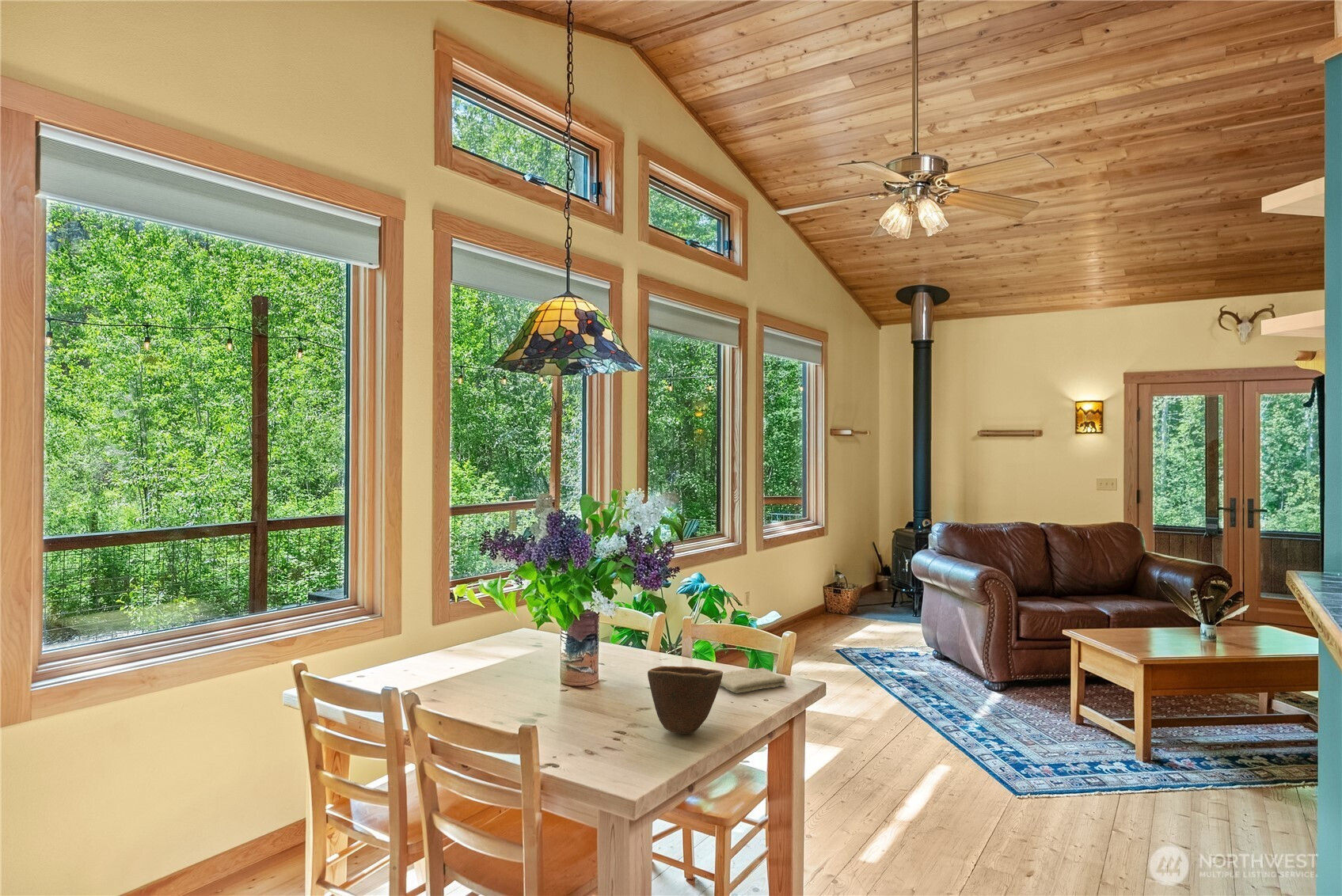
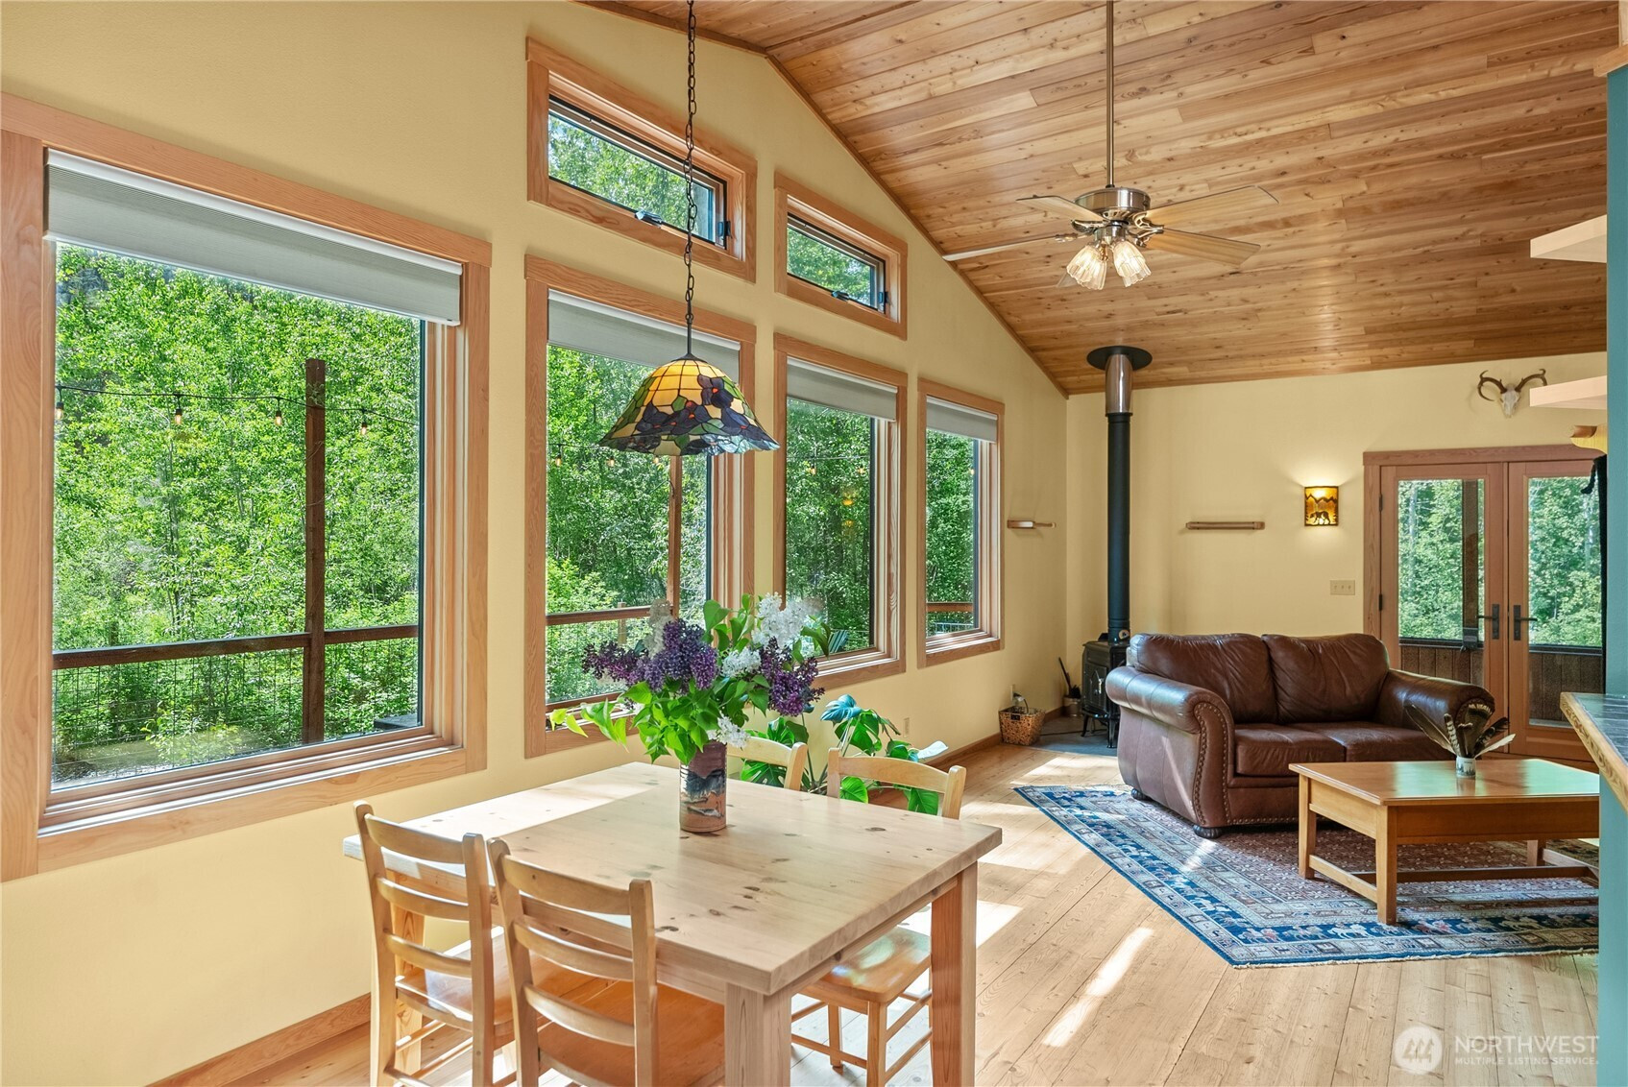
- bowl [647,666,724,735]
- washcloth [720,667,787,694]
